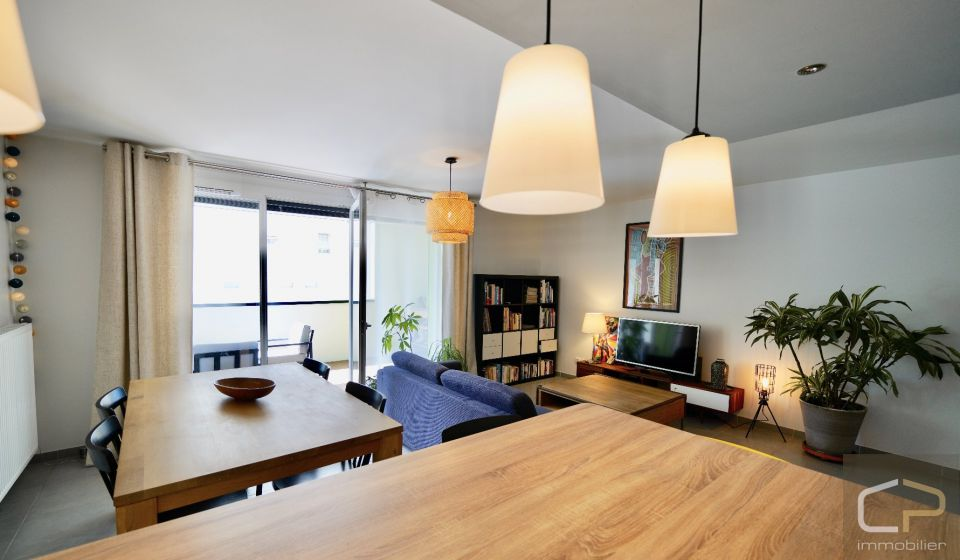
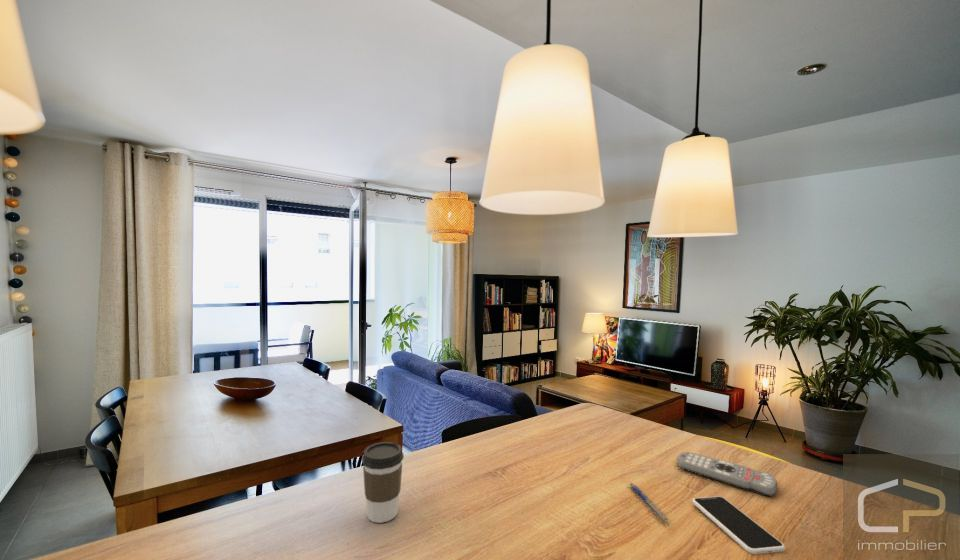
+ remote control [676,451,778,498]
+ smartphone [691,495,786,555]
+ pen [627,482,671,523]
+ coffee cup [361,441,405,524]
